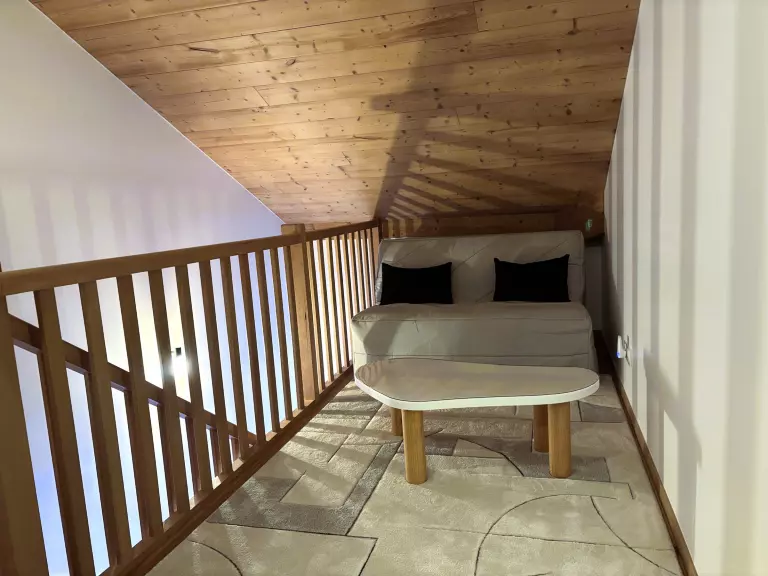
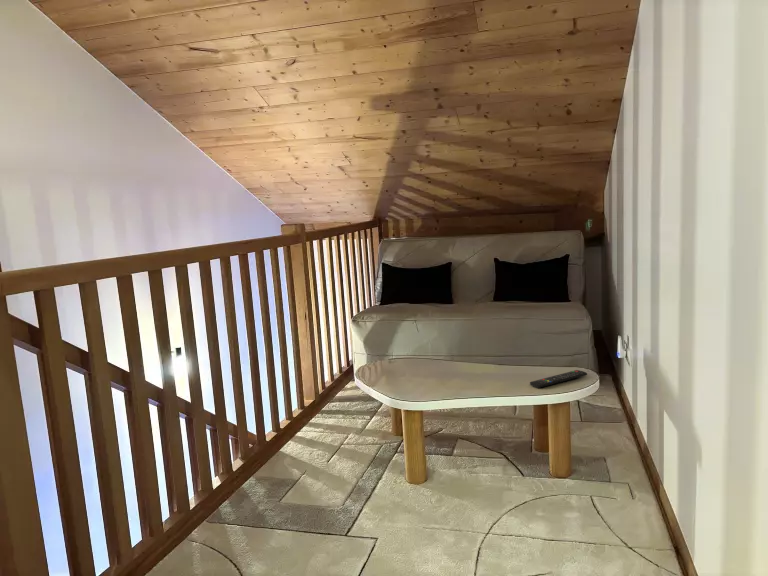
+ remote control [529,369,588,389]
